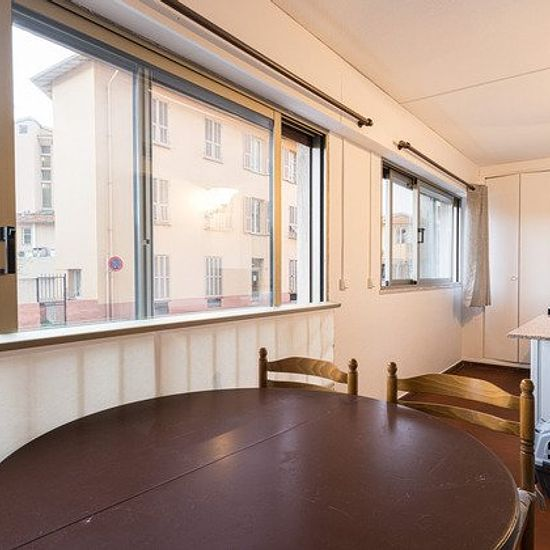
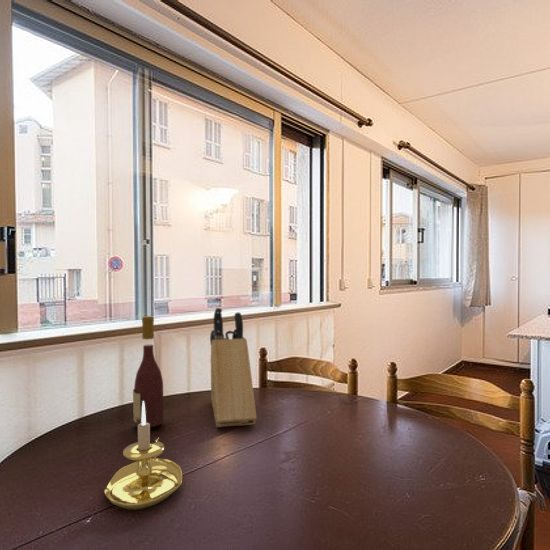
+ candle holder [103,401,183,511]
+ knife block [209,307,258,428]
+ wine bottle [132,315,165,428]
